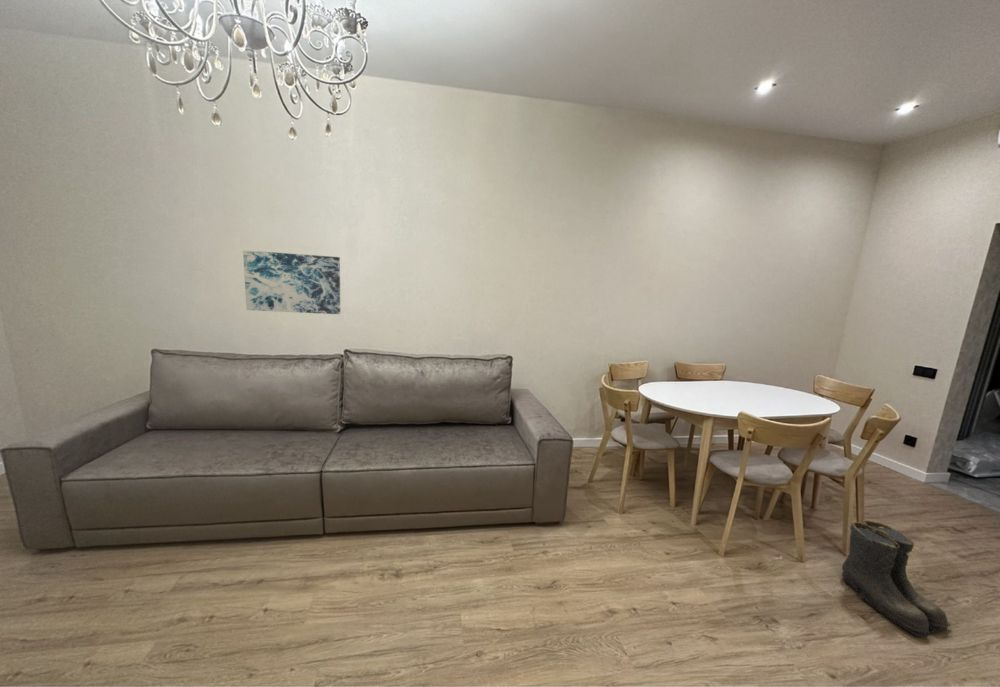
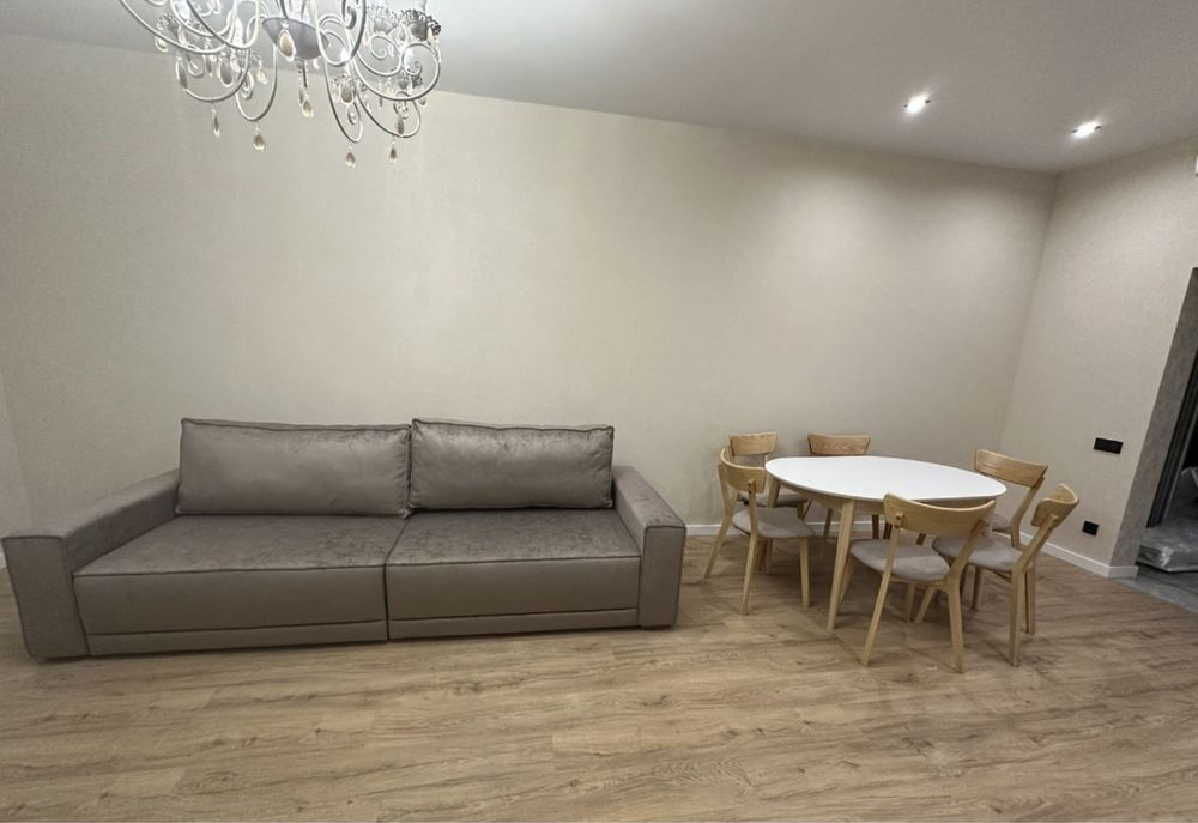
- wall art [242,249,341,315]
- boots [840,519,952,637]
